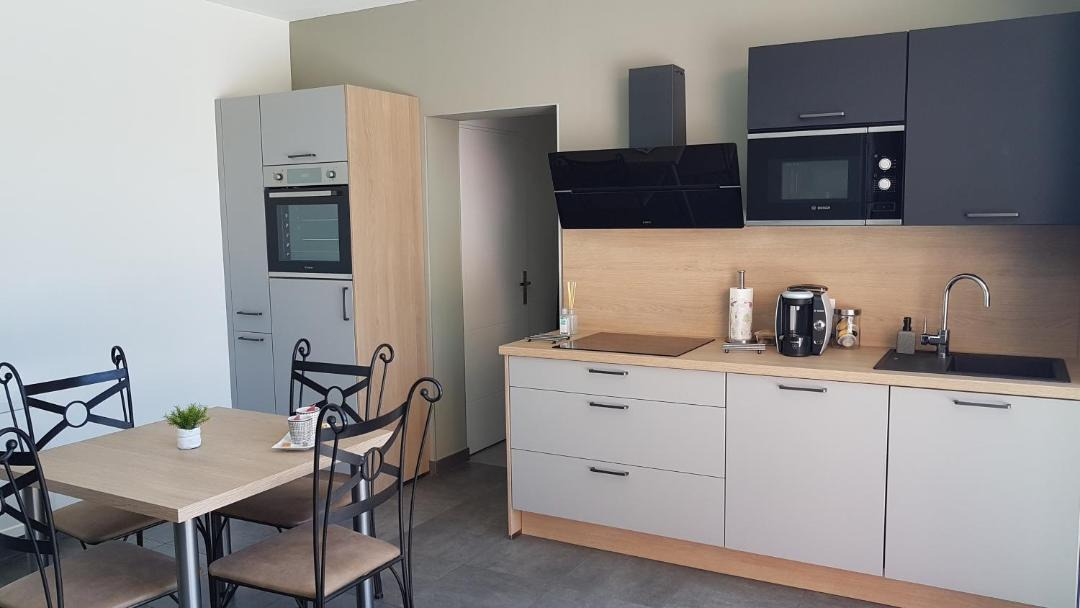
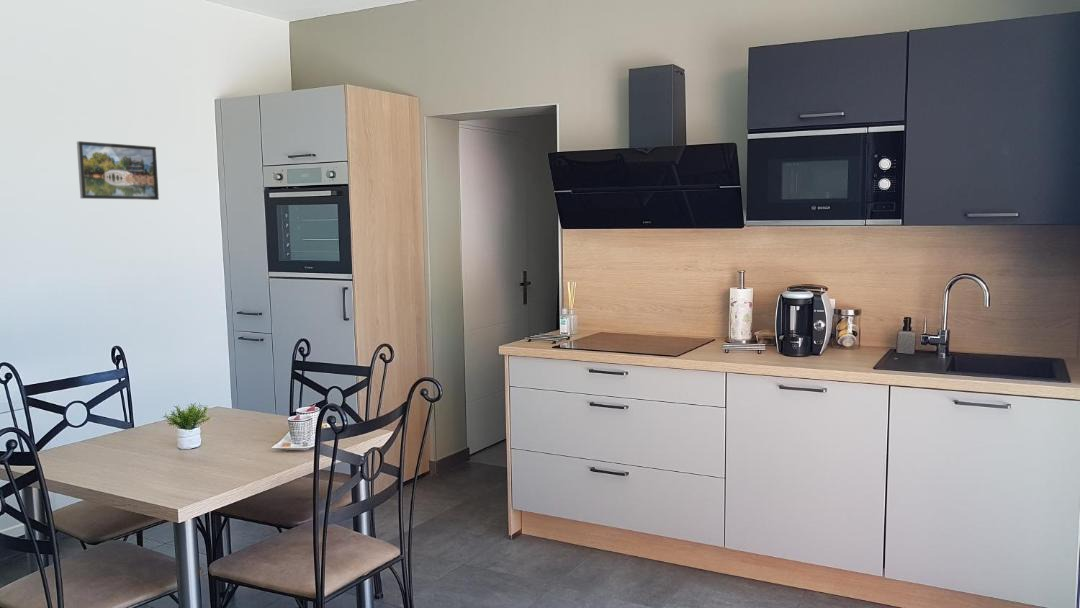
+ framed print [76,140,160,201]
